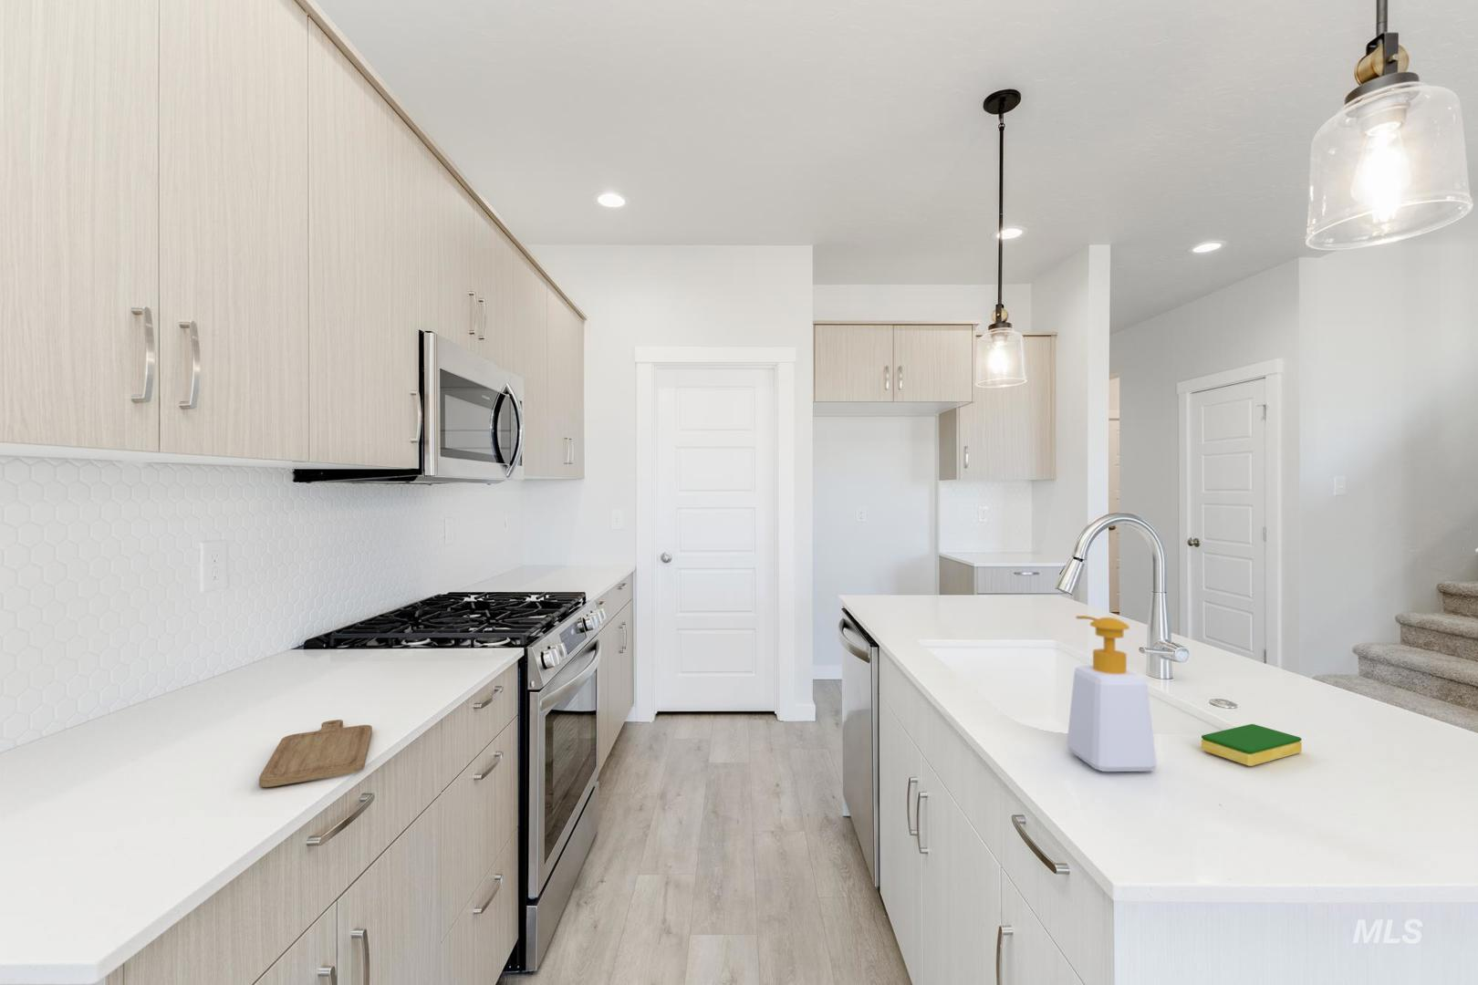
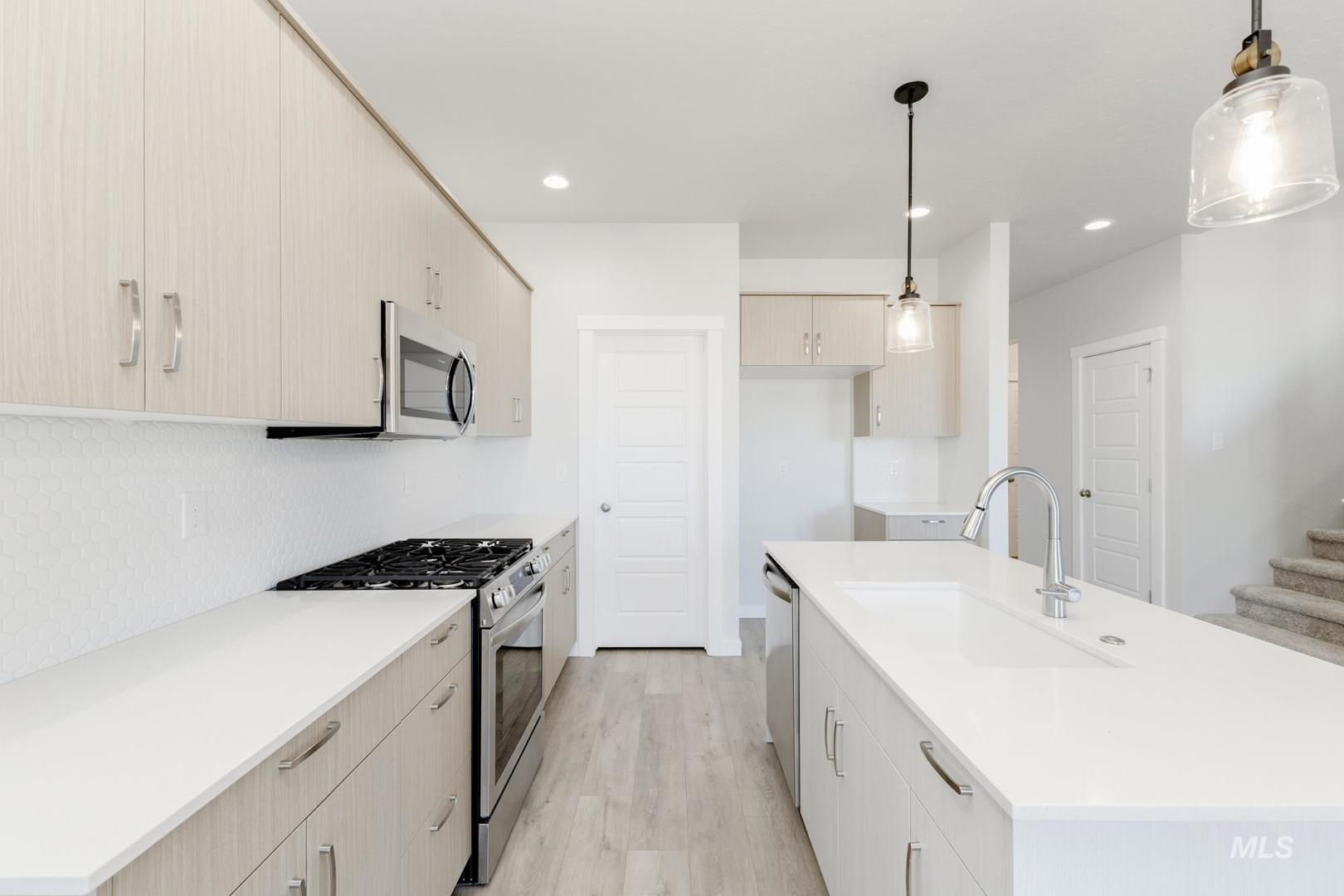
- soap bottle [1066,615,1158,773]
- dish sponge [1201,723,1303,767]
- chopping board [258,719,373,788]
